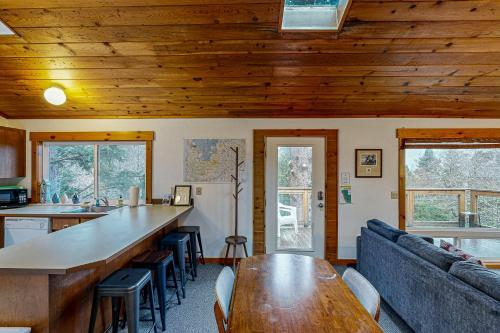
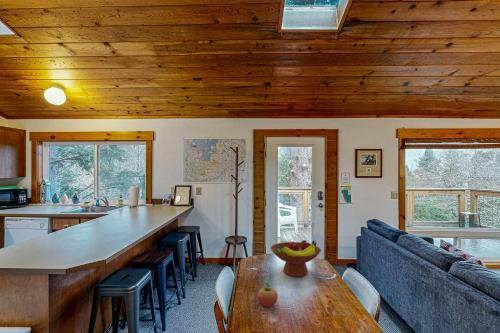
+ fruit bowl [270,239,322,278]
+ fruit [256,280,279,308]
